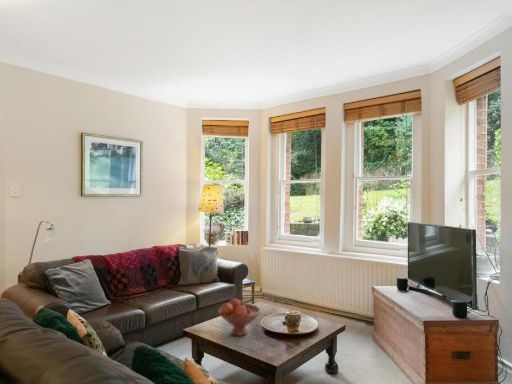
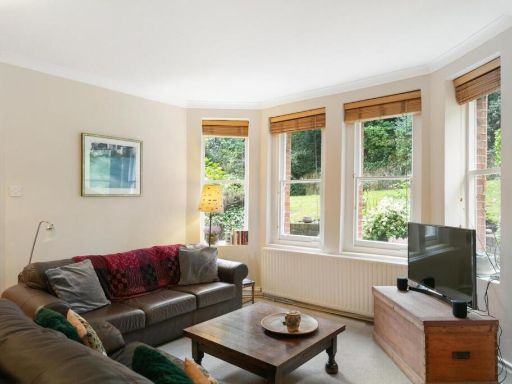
- fruit bowl [217,297,262,337]
